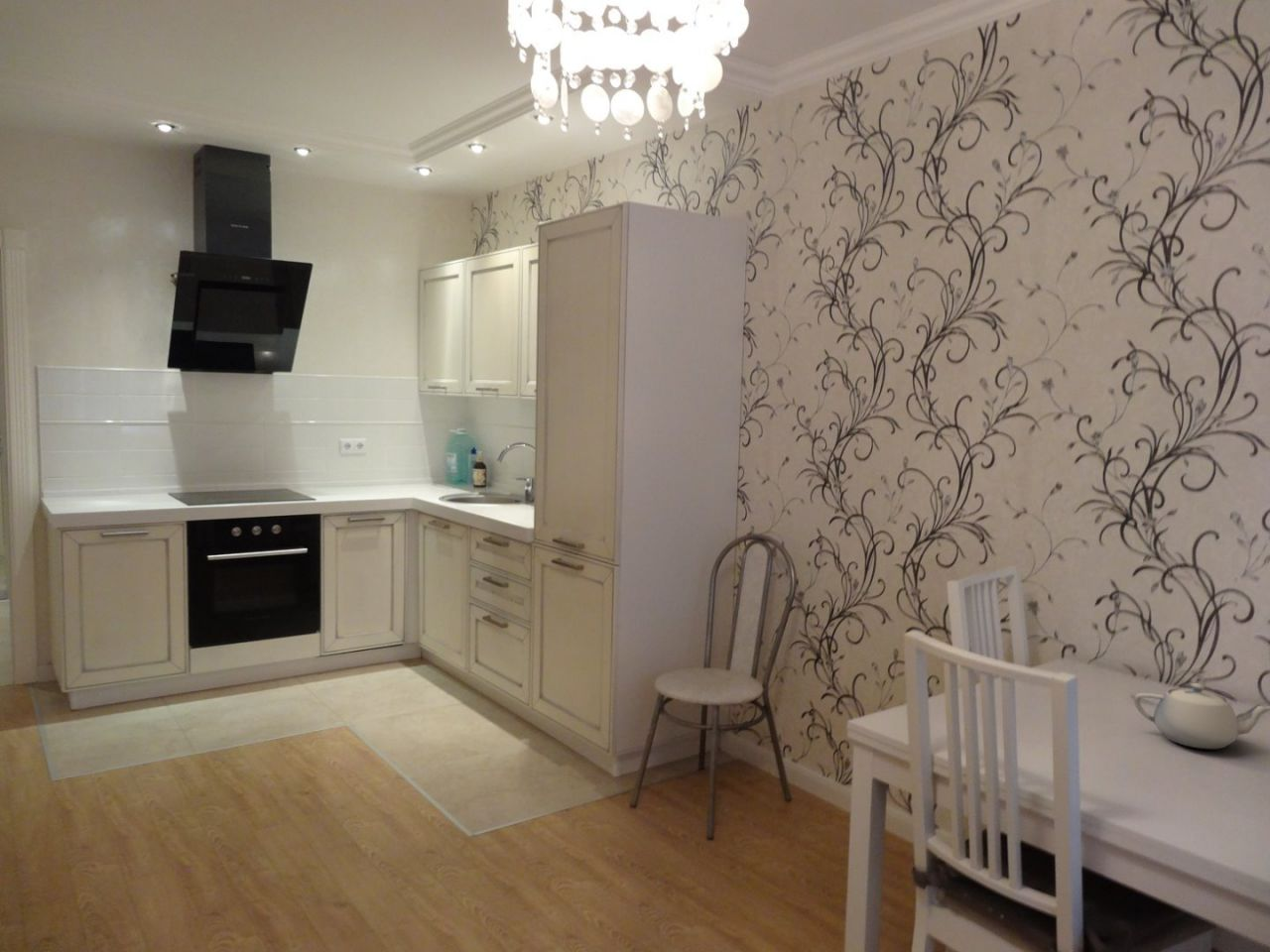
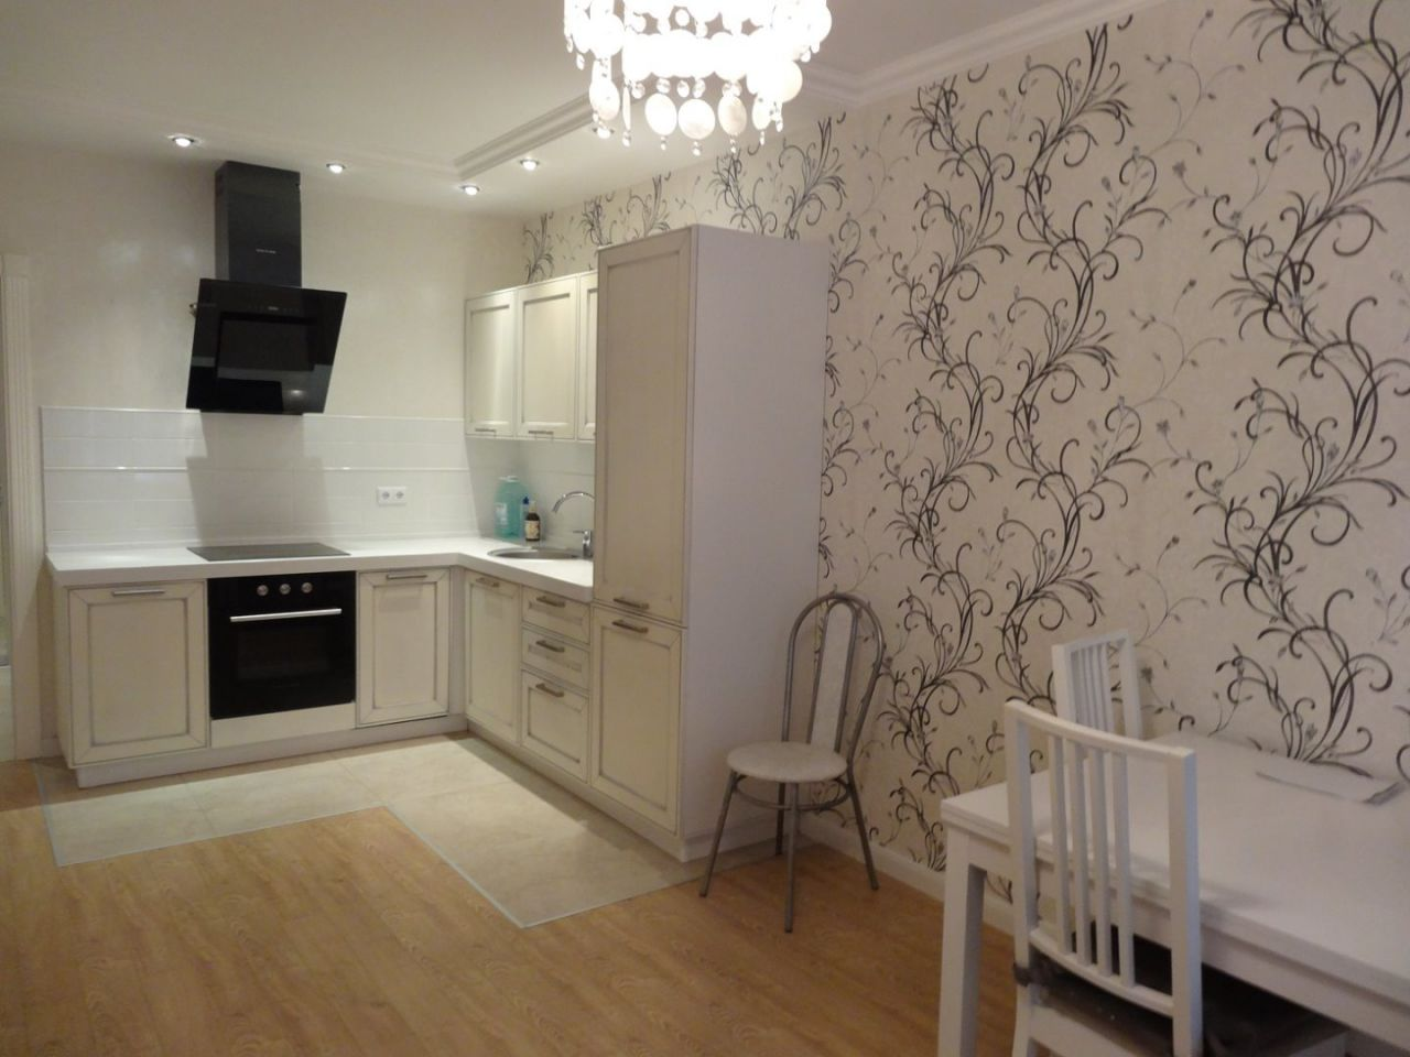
- teapot [1132,682,1270,750]
